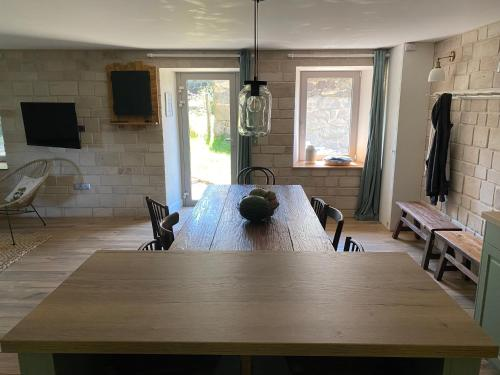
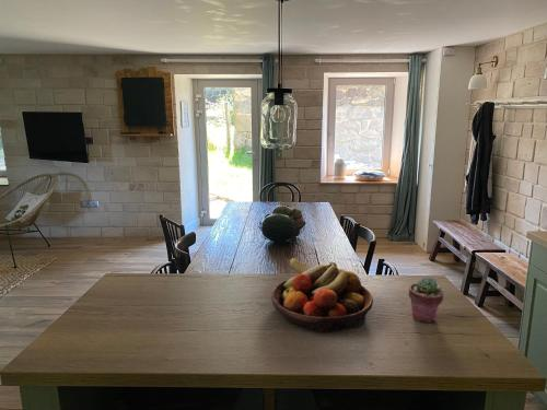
+ potted succulent [407,277,445,324]
+ fruit bowl [270,257,374,333]
